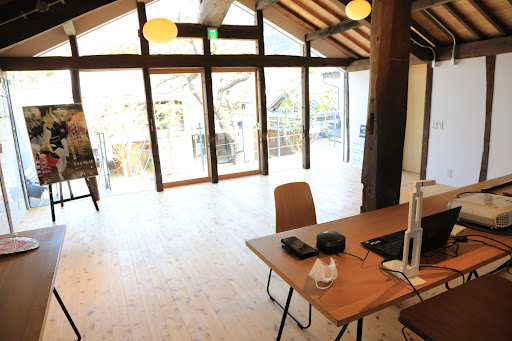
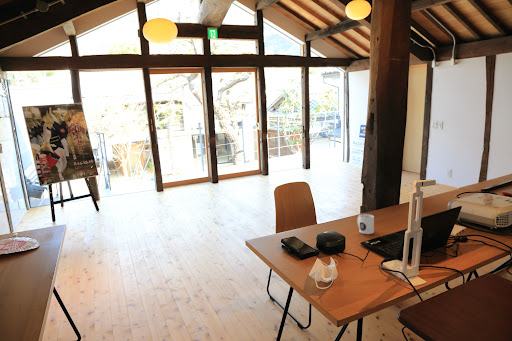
+ mug [356,213,375,235]
